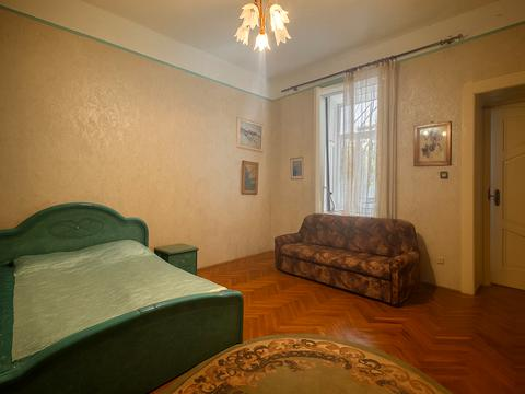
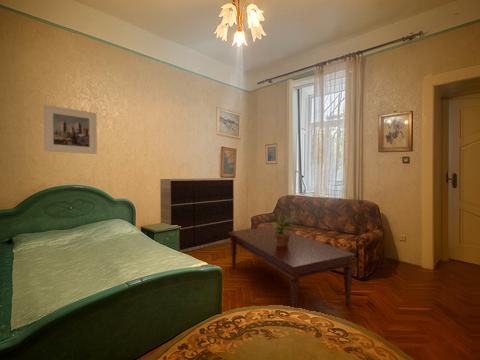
+ dresser [159,178,235,254]
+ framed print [43,104,98,155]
+ potted plant [271,216,297,247]
+ coffee table [229,226,357,309]
